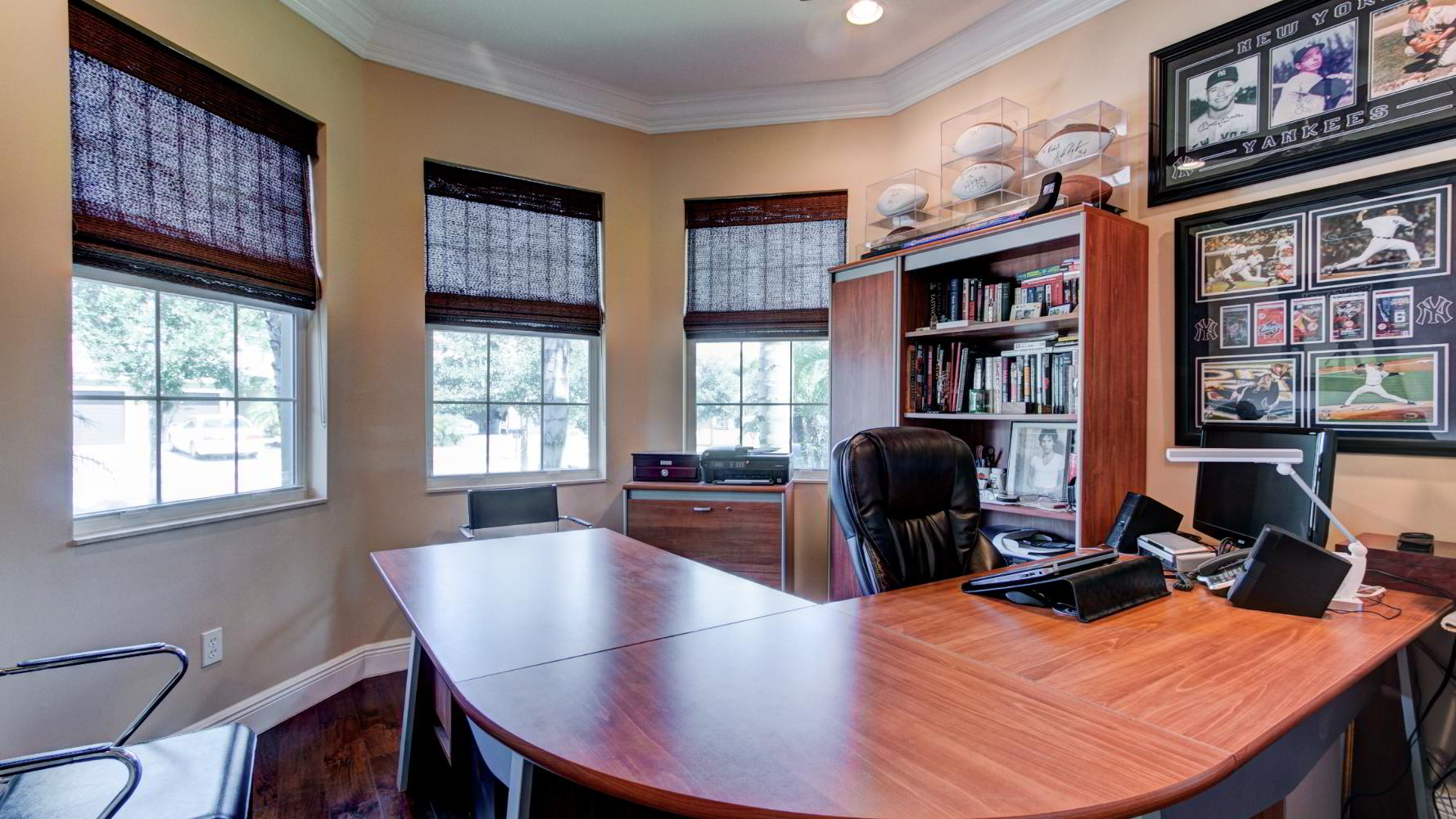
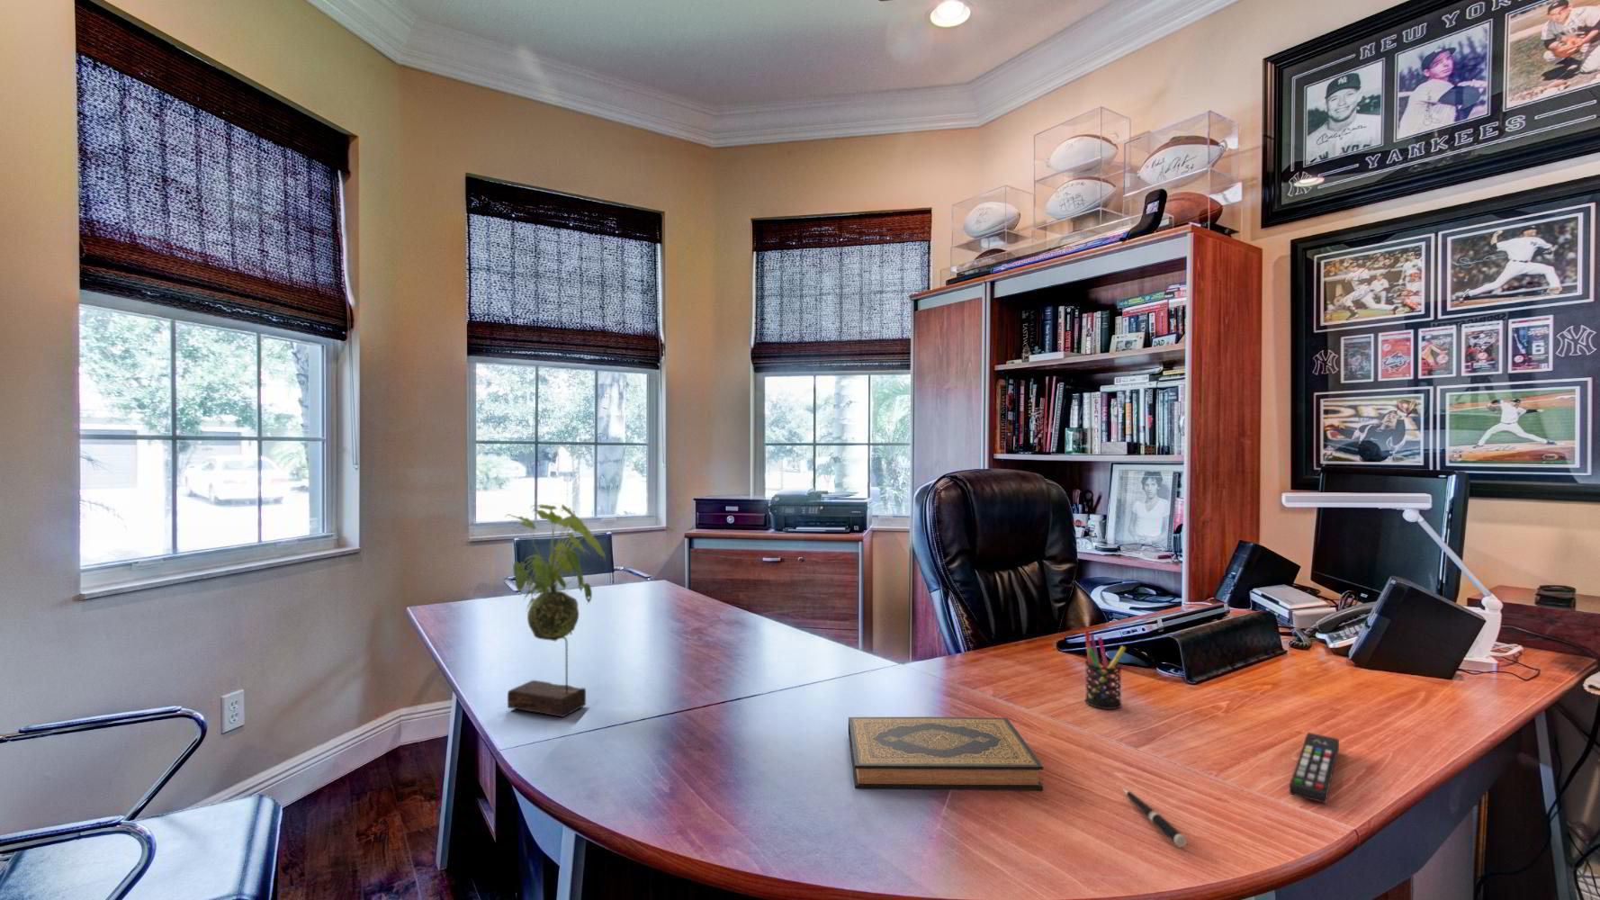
+ remote control [1289,732,1340,803]
+ pen [1121,788,1187,847]
+ plant [505,504,607,719]
+ hardback book [847,716,1044,791]
+ pen holder [1084,630,1126,710]
